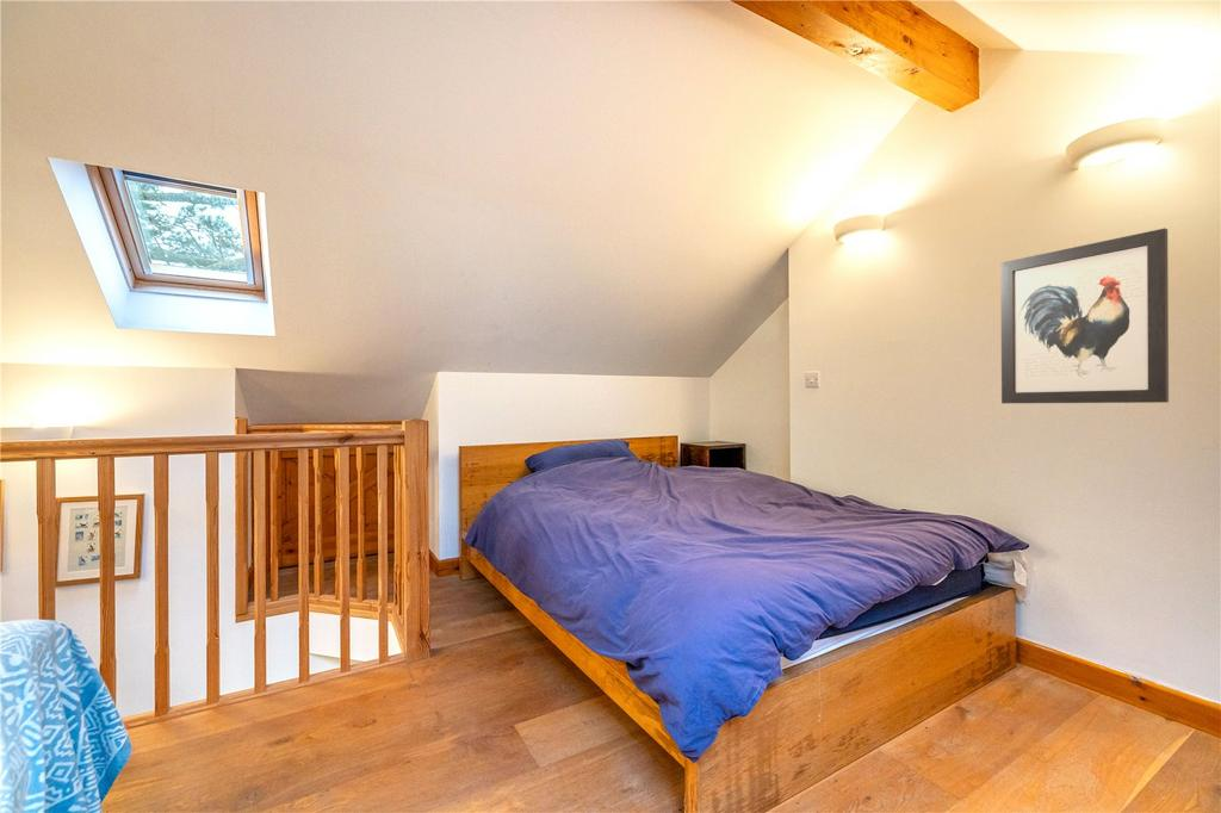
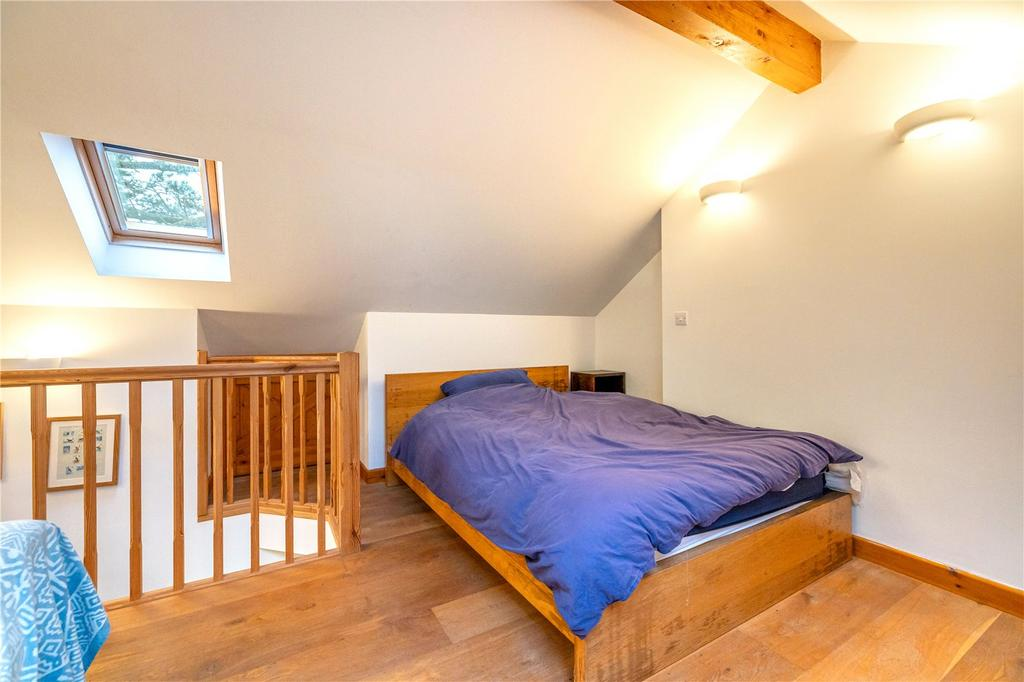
- wall art [999,226,1170,404]
